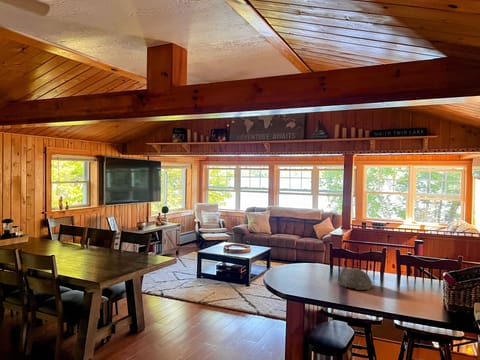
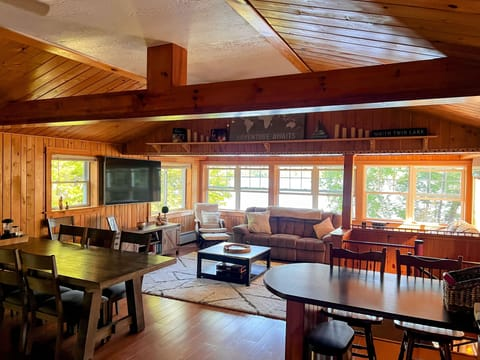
- decorative bowl [337,267,373,291]
